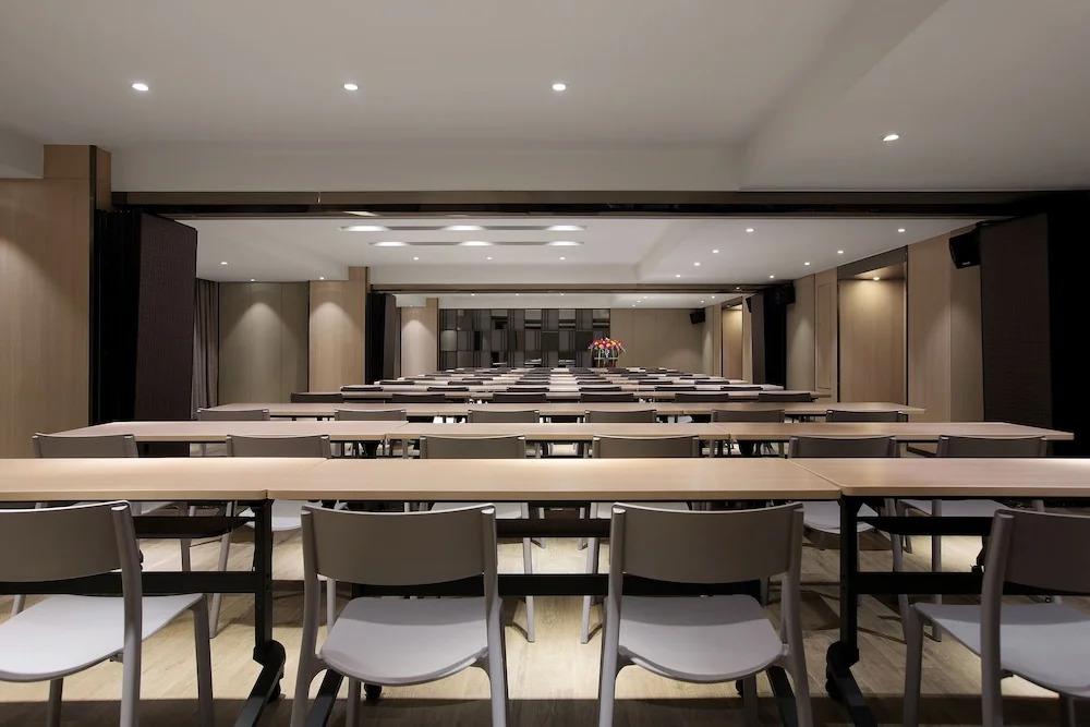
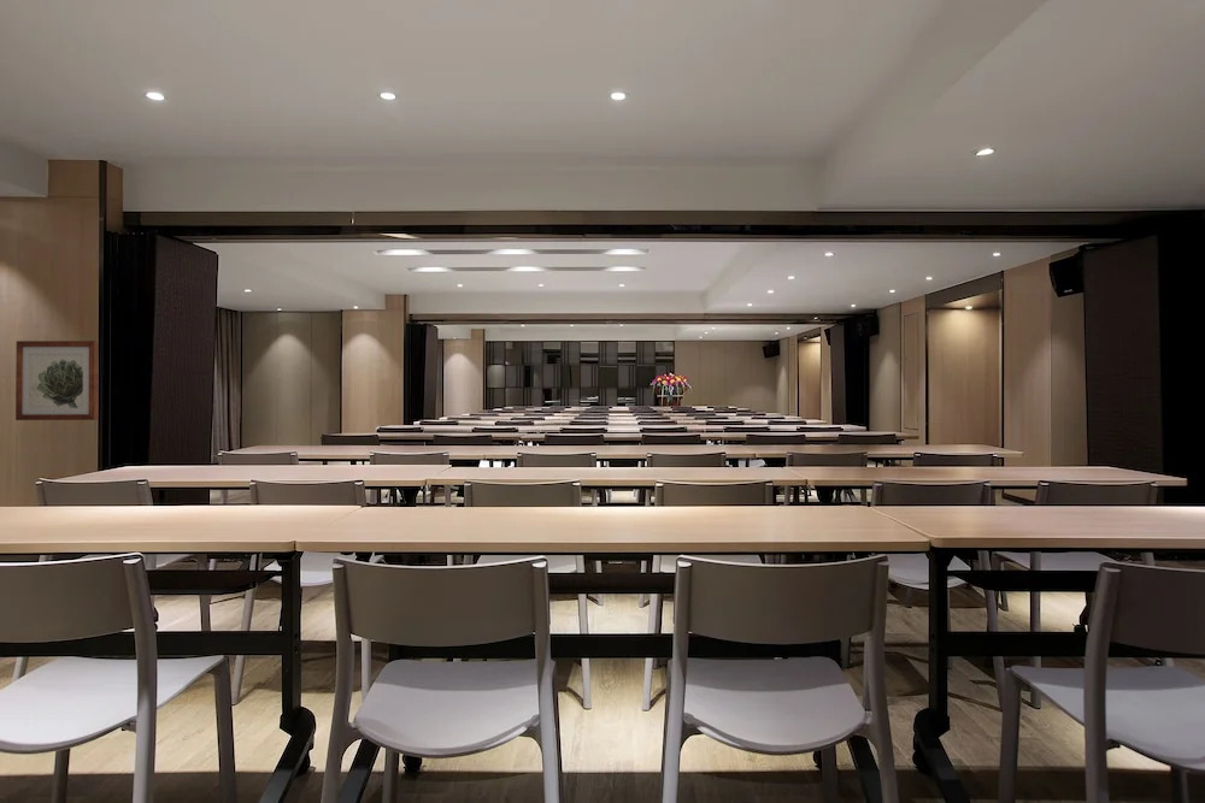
+ wall art [14,339,99,421]
